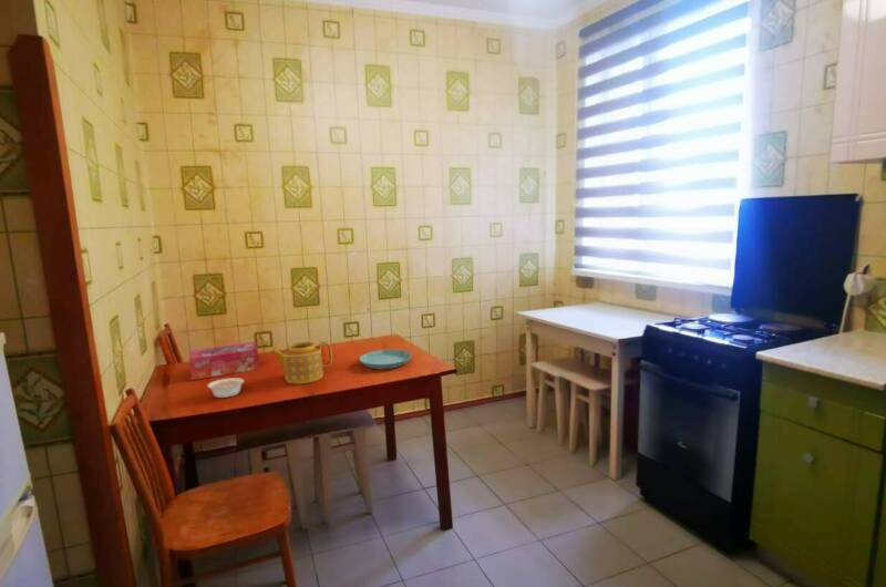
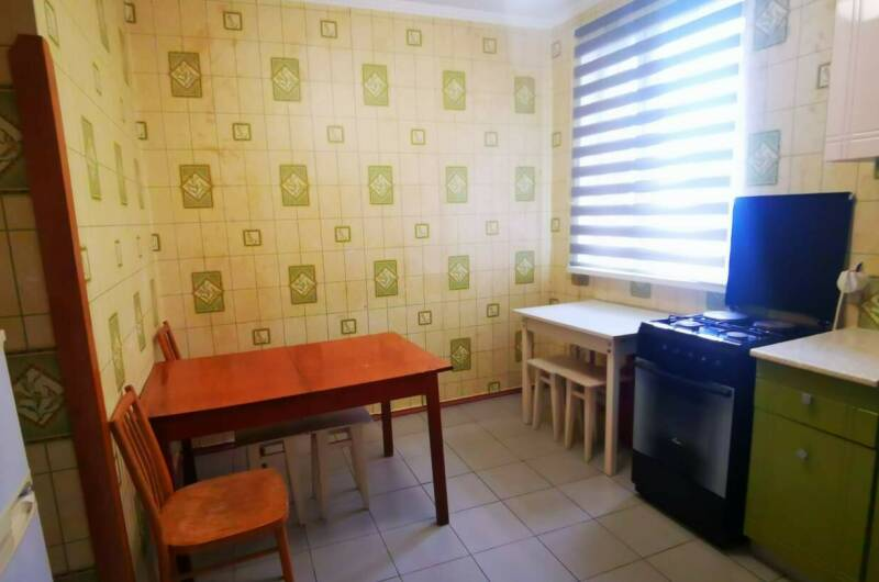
- teapot [268,341,332,384]
- saucer [359,349,412,370]
- tissue box [187,341,260,381]
- legume [206,377,245,399]
